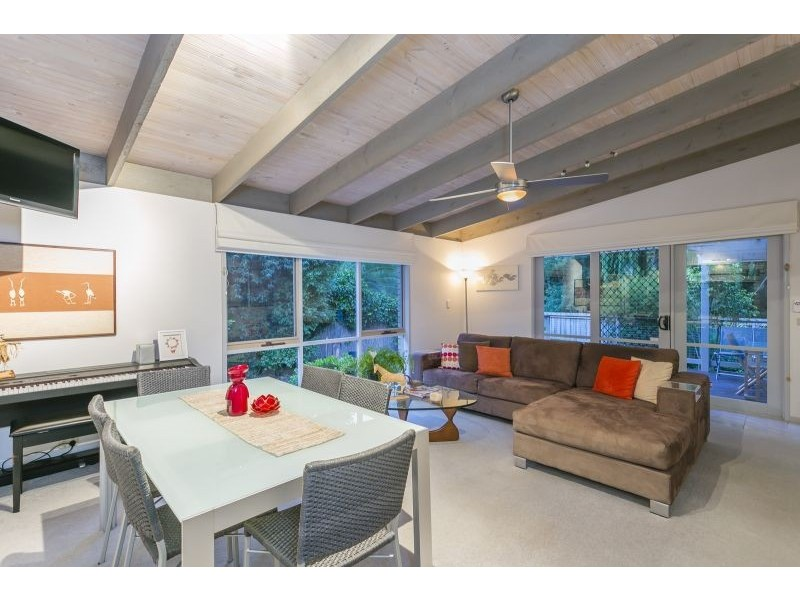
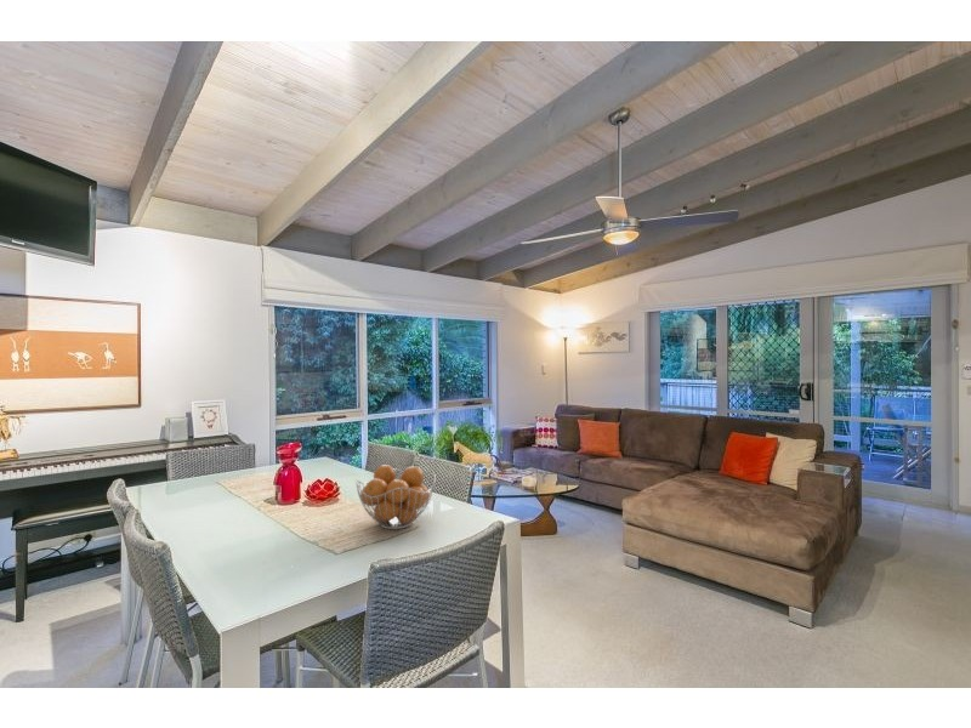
+ fruit basket [354,463,437,530]
